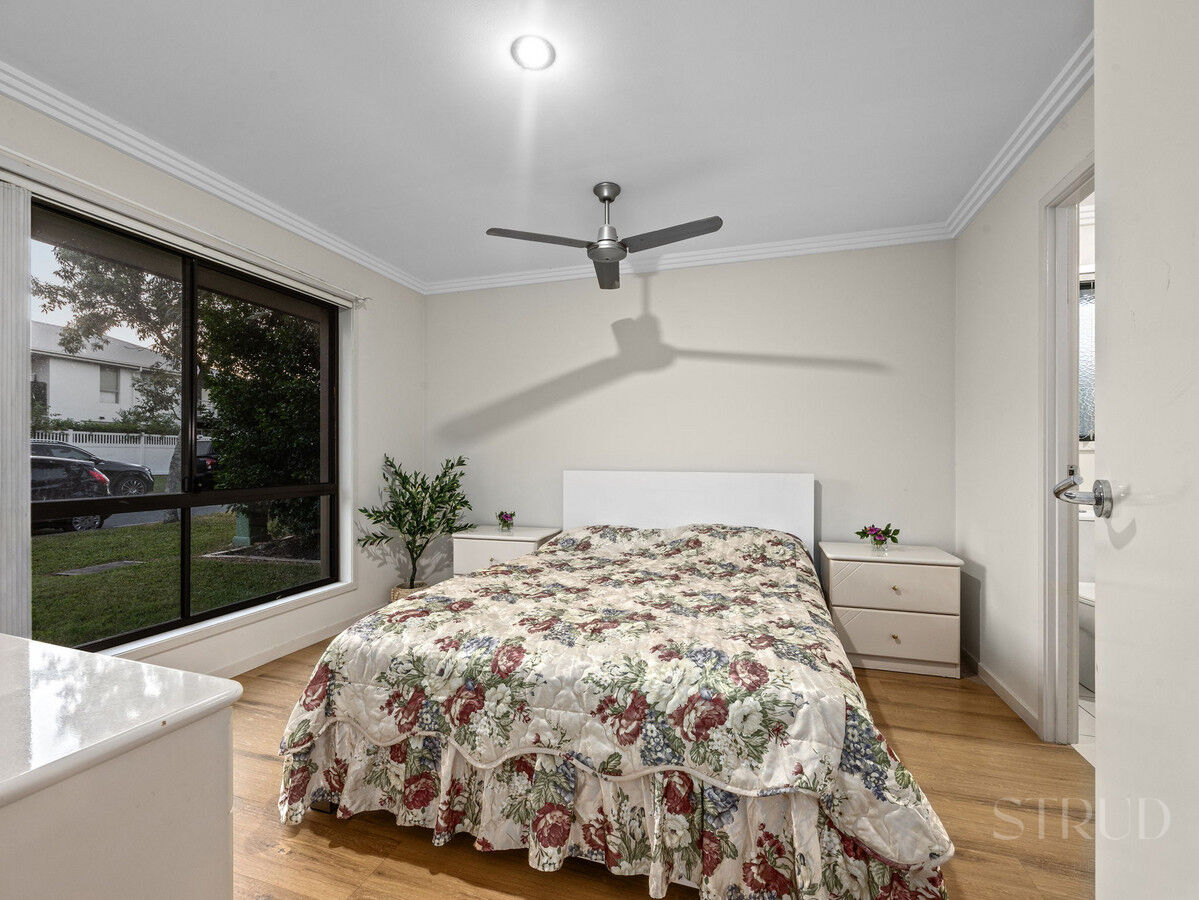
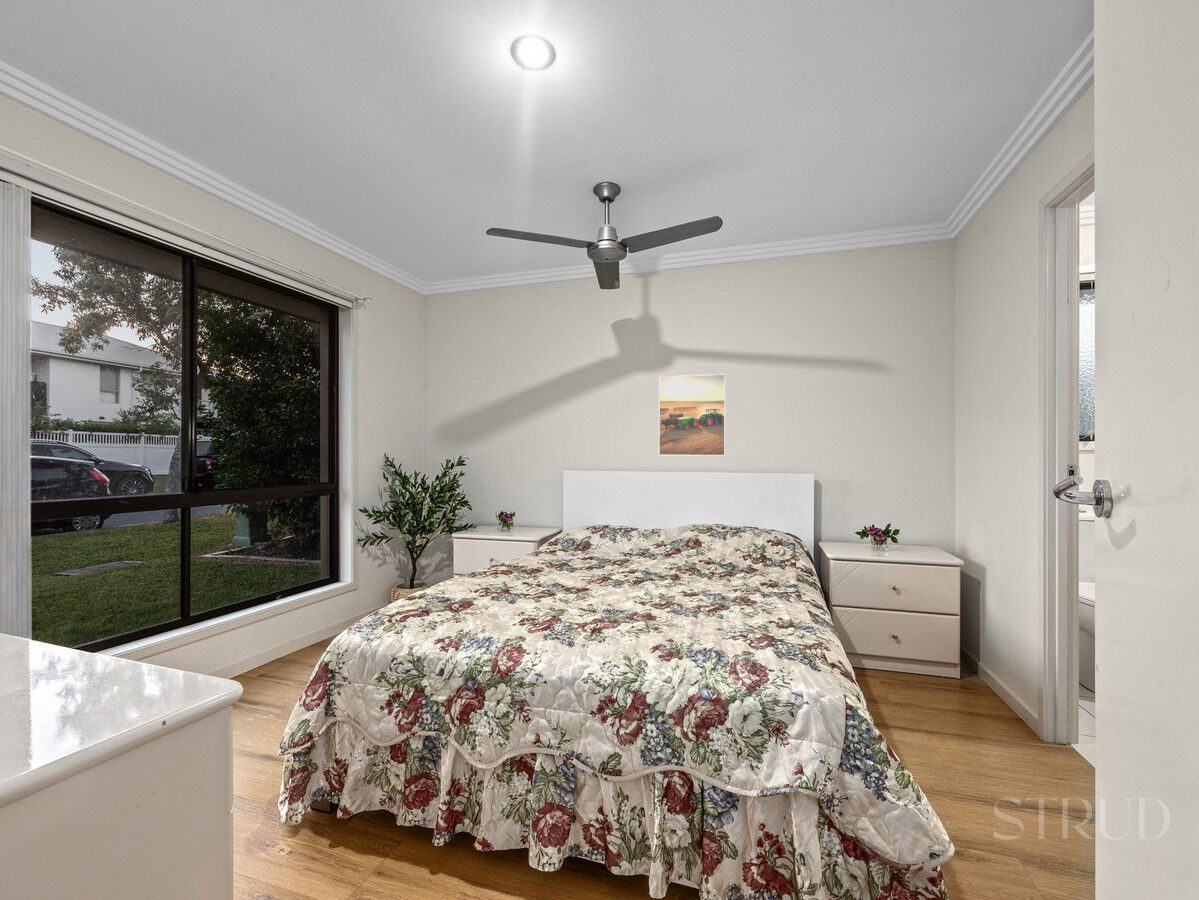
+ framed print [658,373,727,457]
